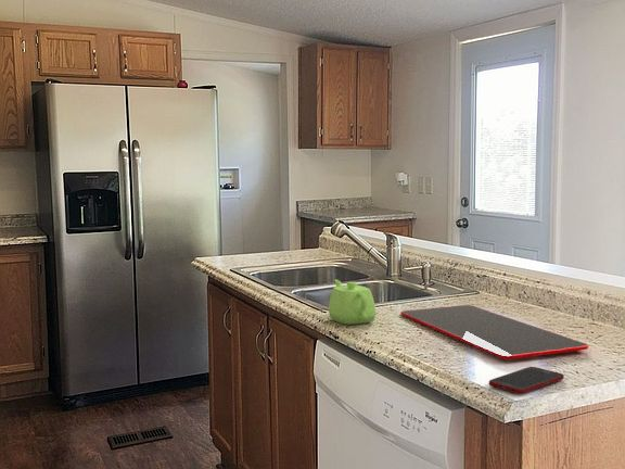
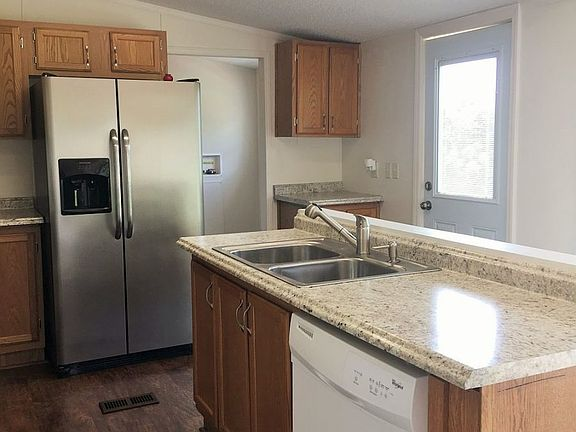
- teapot [328,279,377,326]
- cutting board [400,304,589,360]
- cell phone [488,366,565,395]
